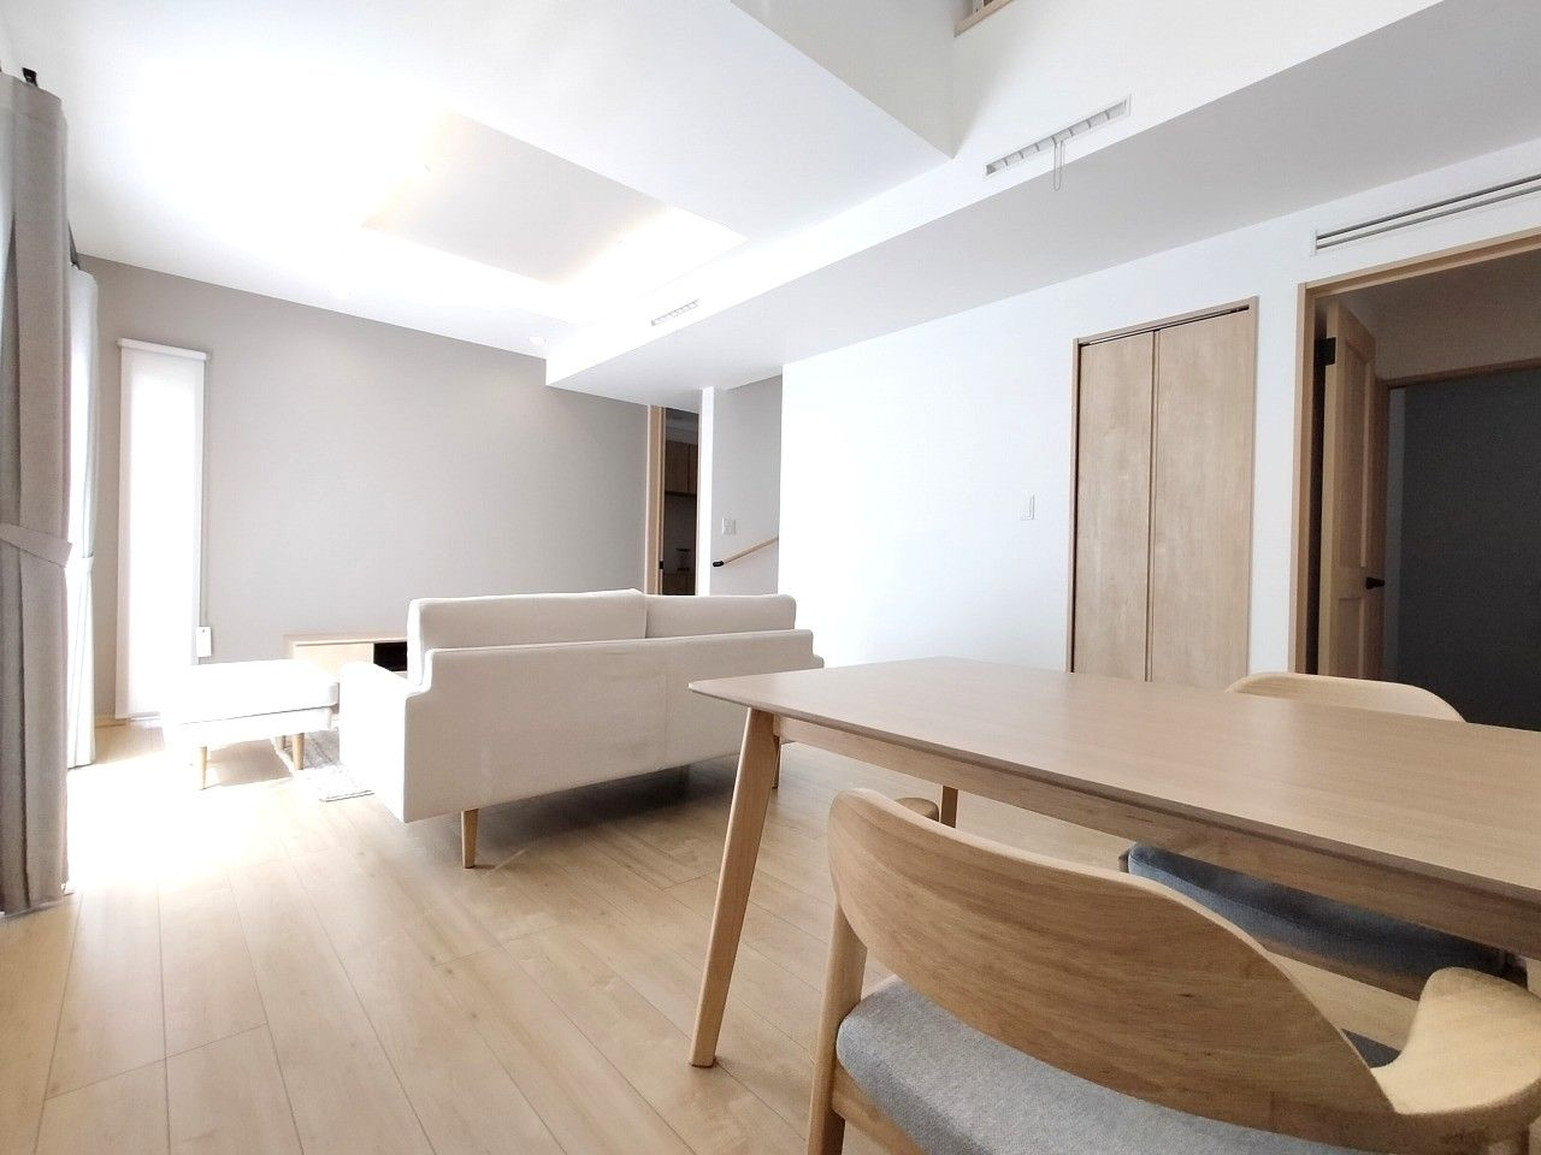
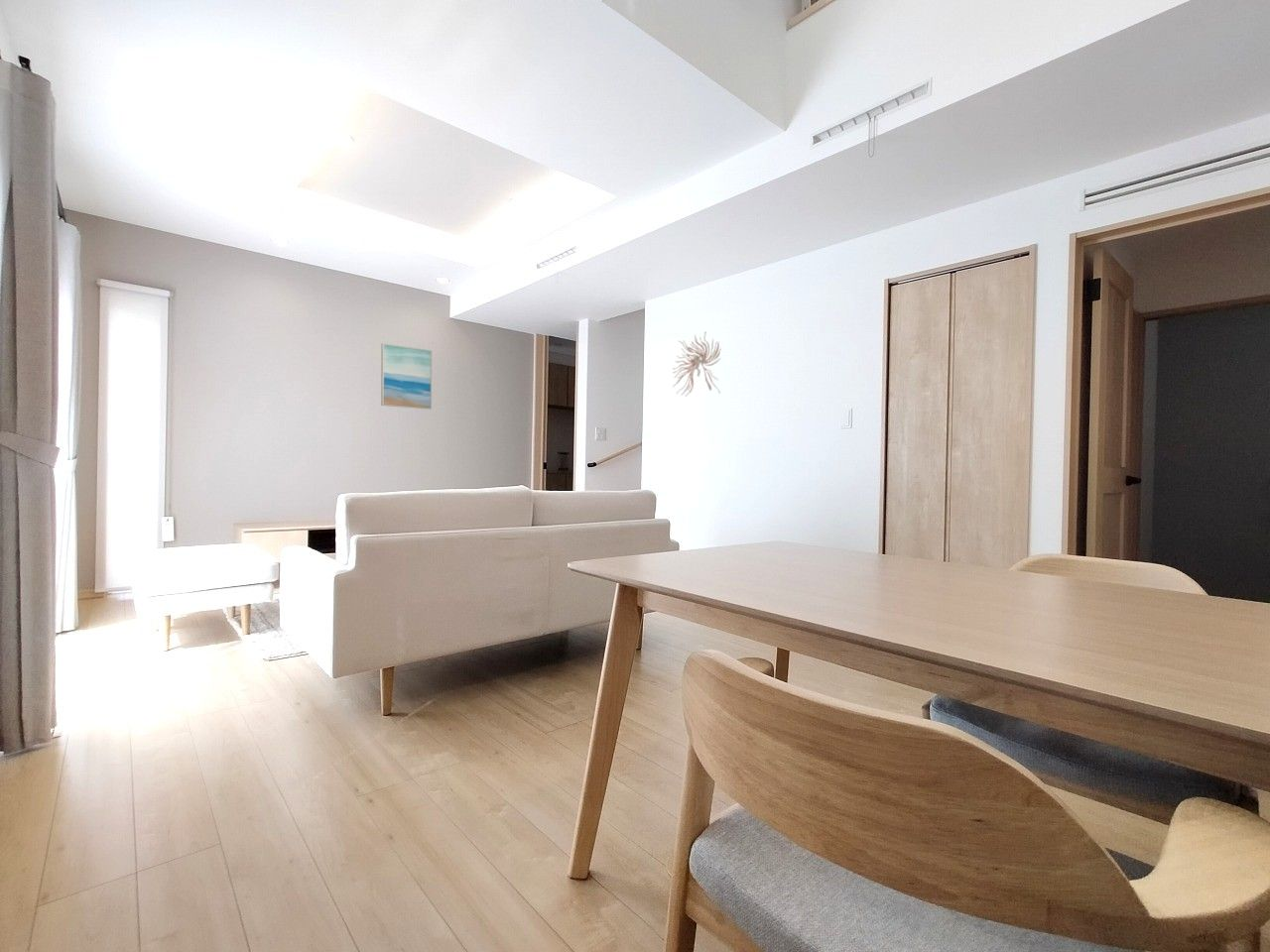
+ wall art [380,342,433,411]
+ wall sculpture [672,332,722,398]
